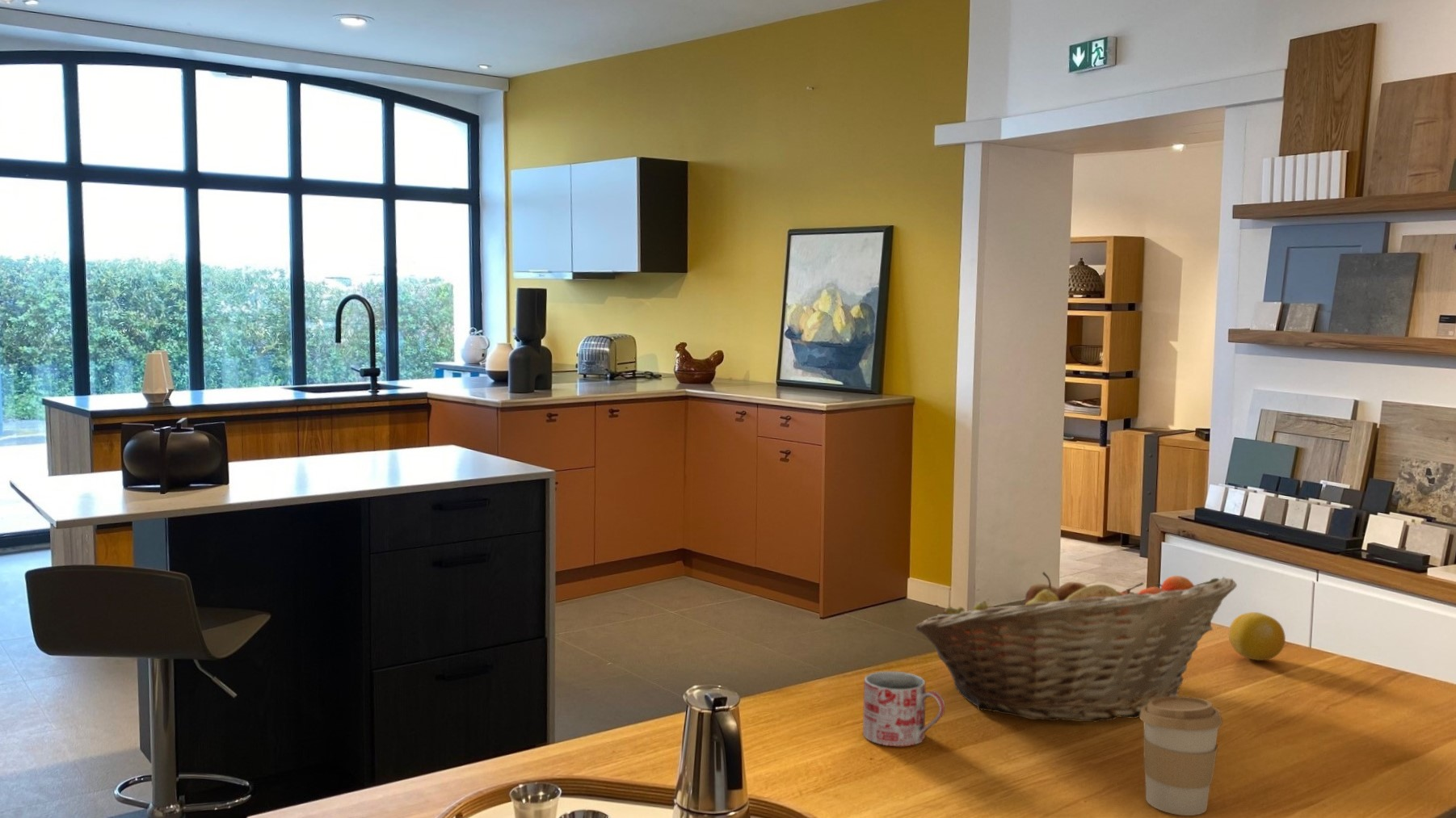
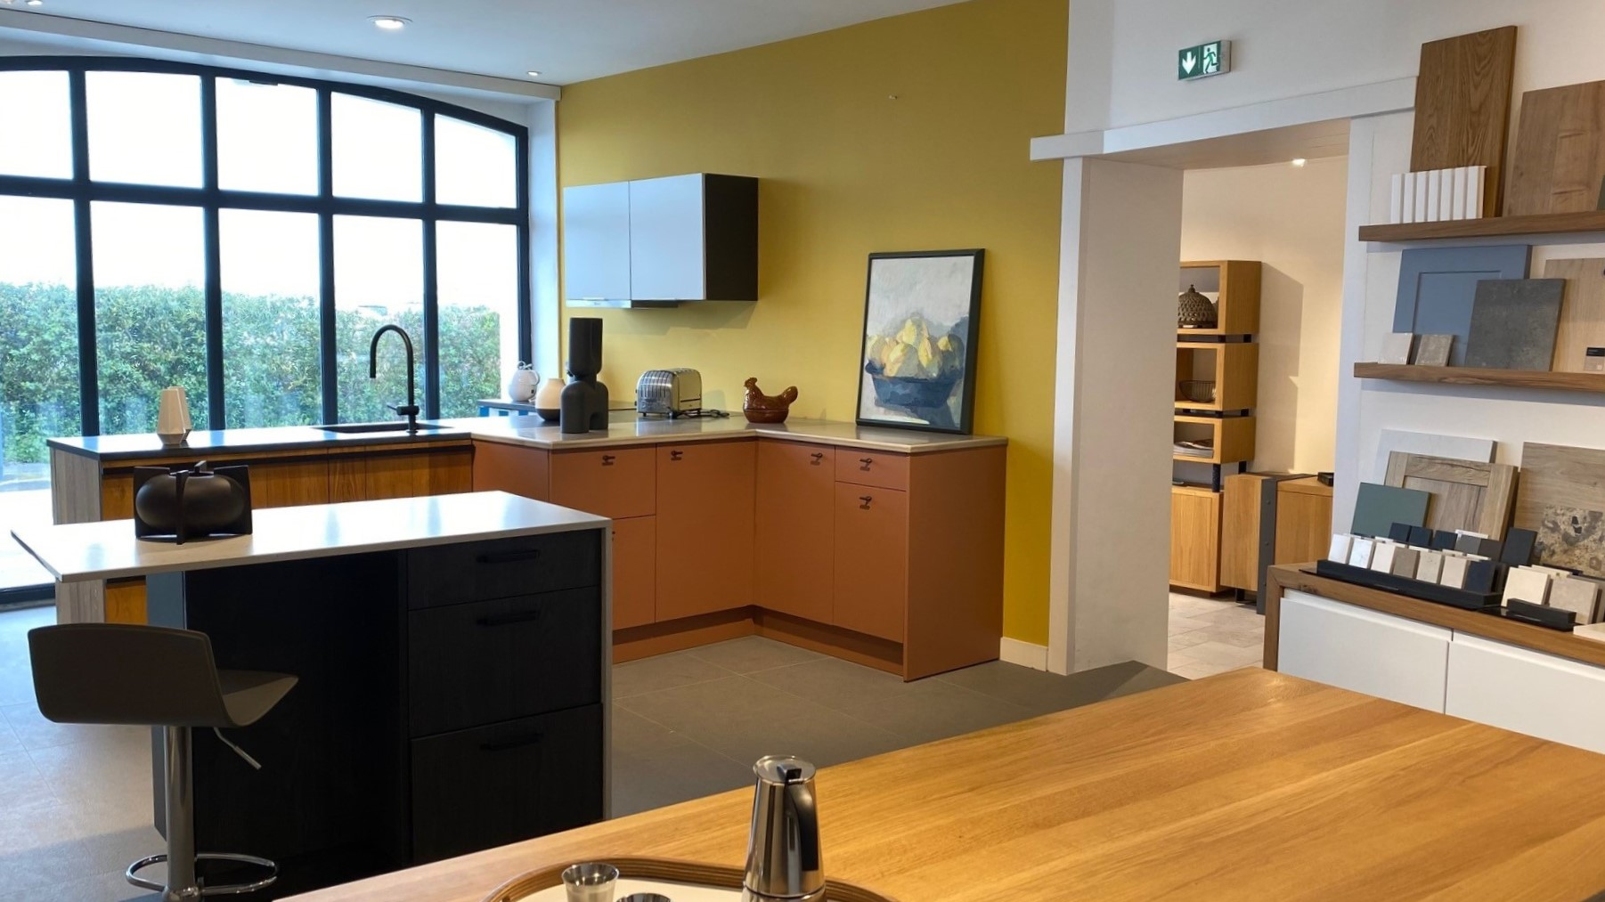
- fruit [1227,611,1286,661]
- coffee cup [1138,695,1223,816]
- fruit basket [914,571,1238,723]
- mug [862,670,945,748]
